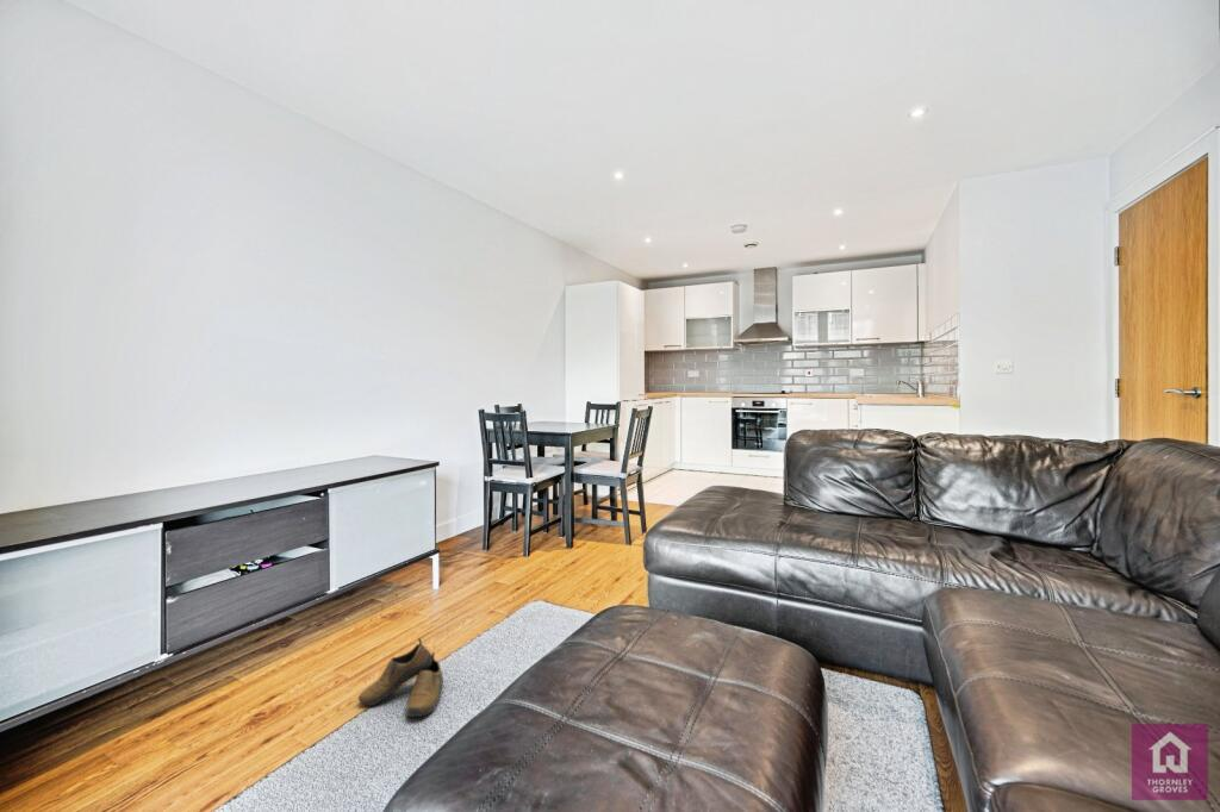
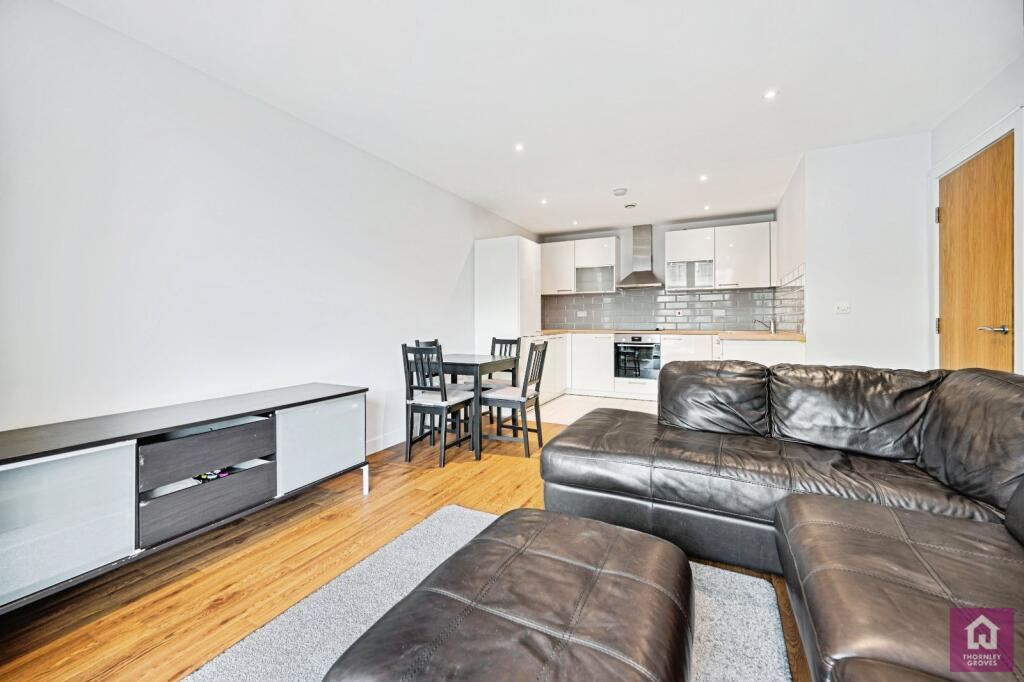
- shoe [357,637,444,718]
